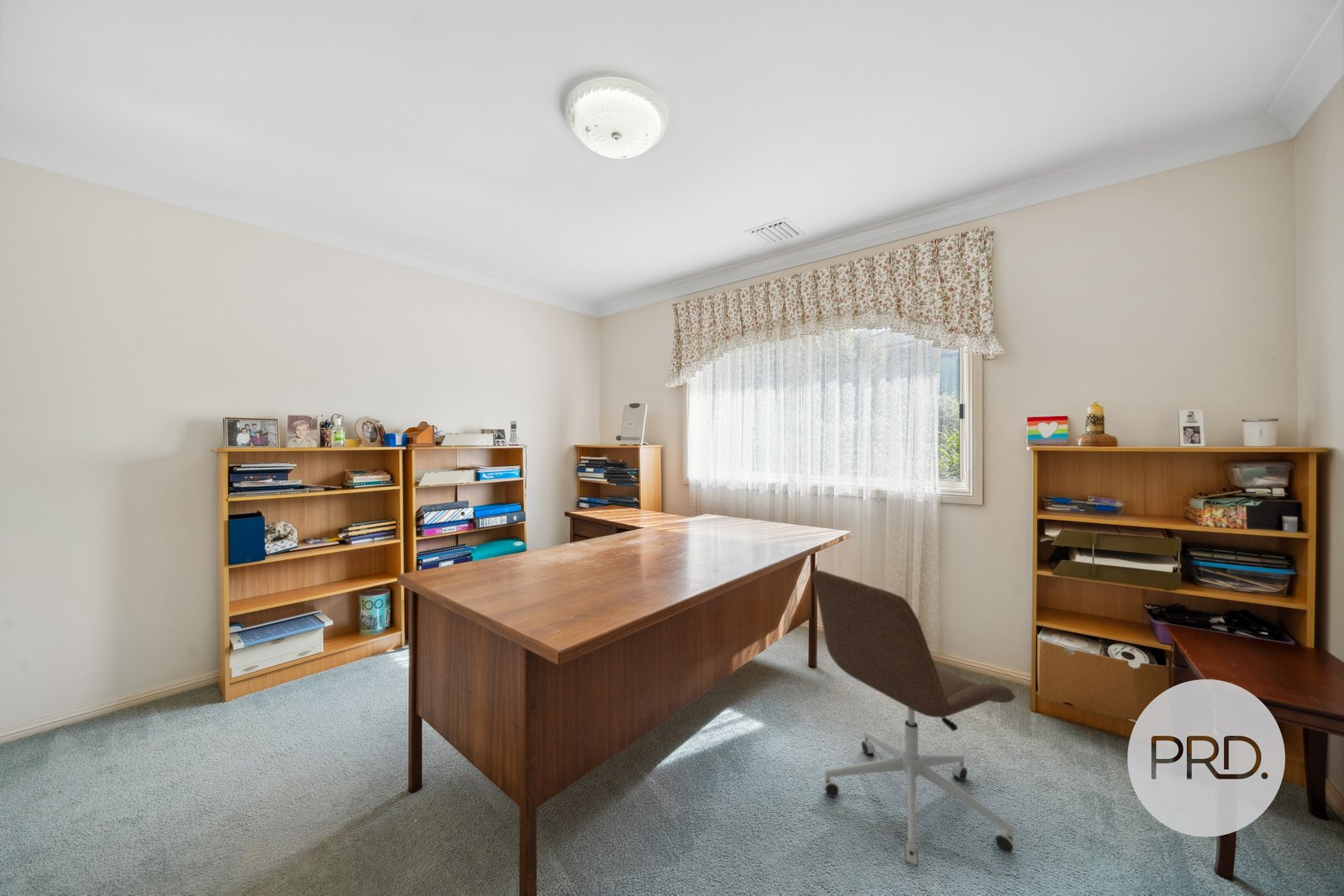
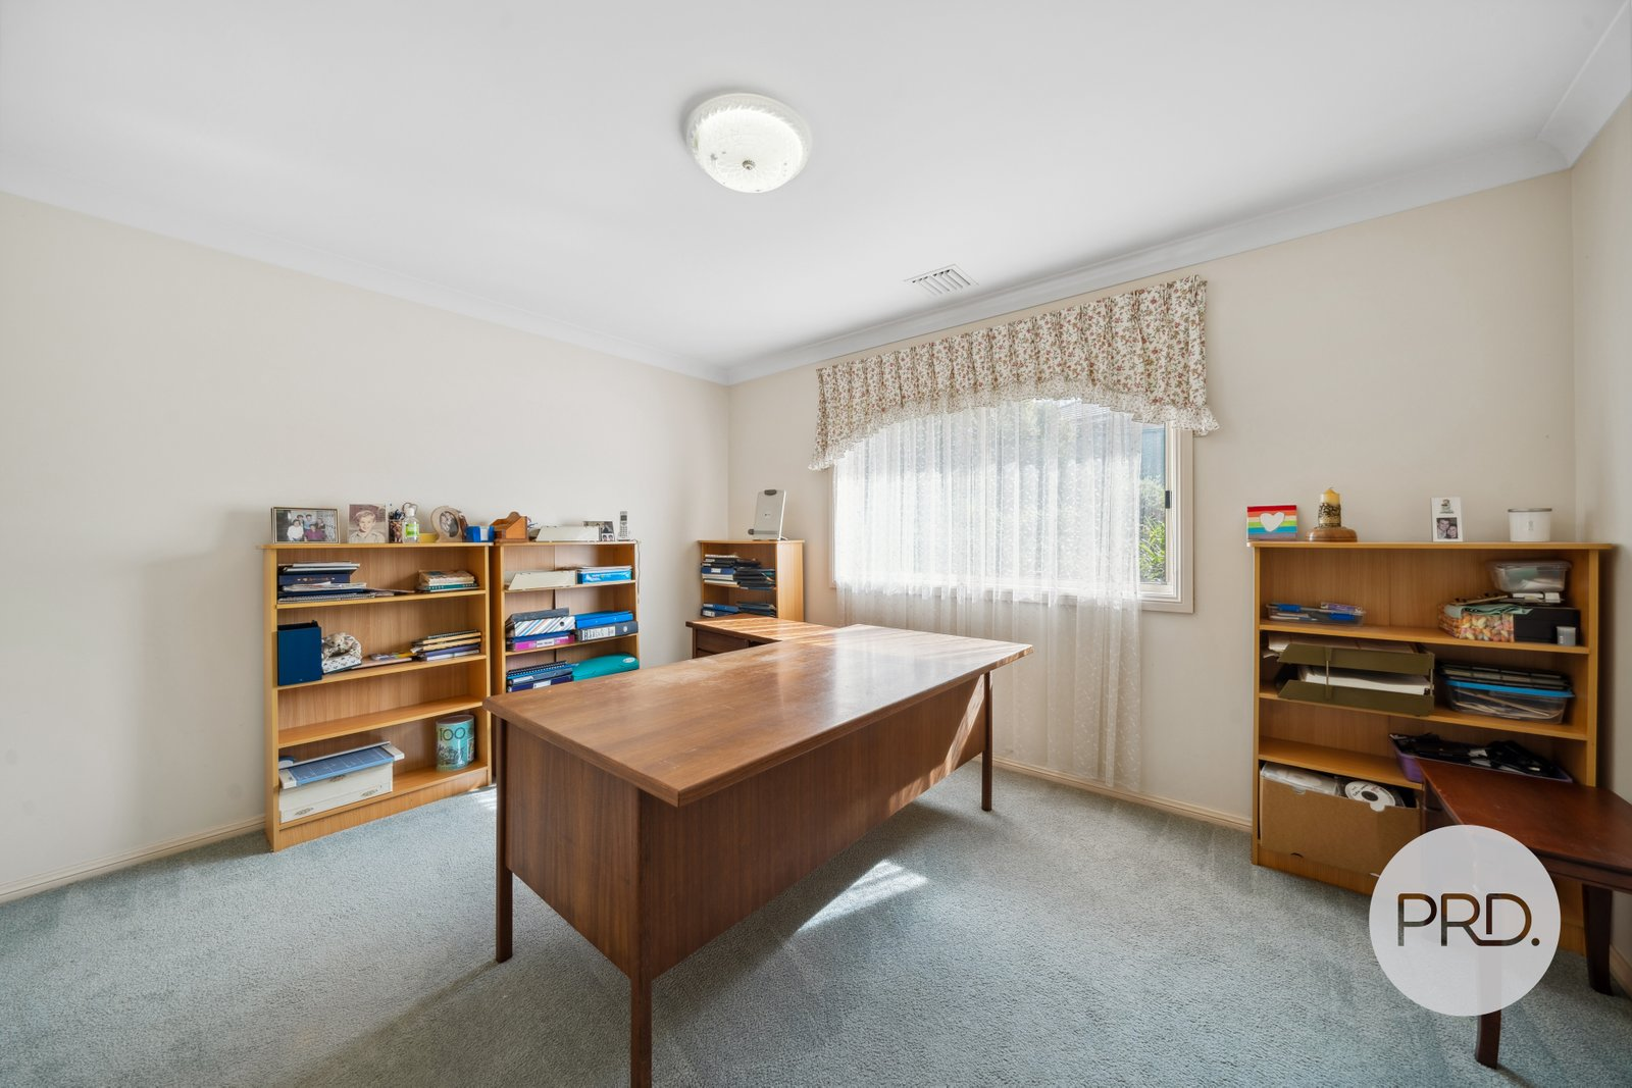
- office chair [811,569,1017,867]
